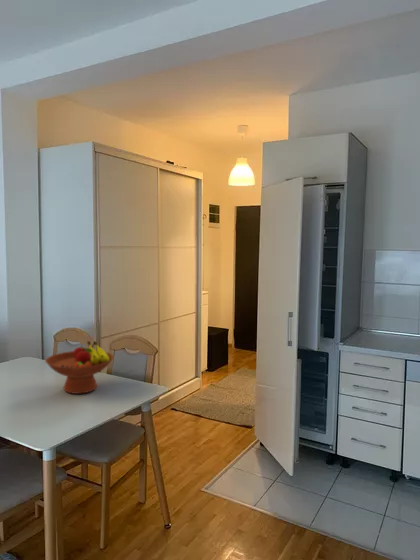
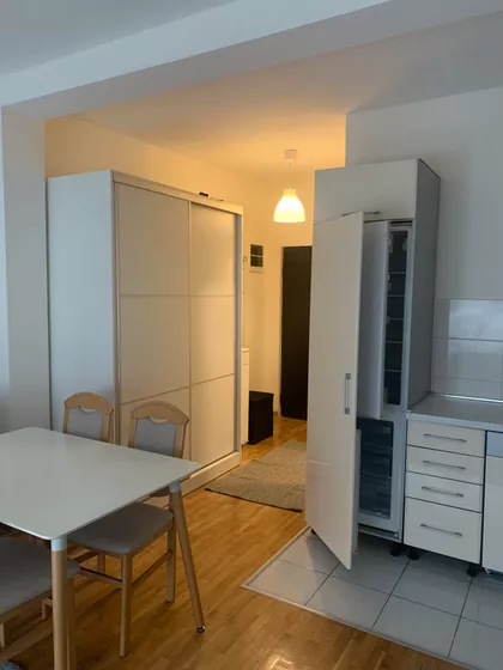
- fruit bowl [44,340,115,395]
